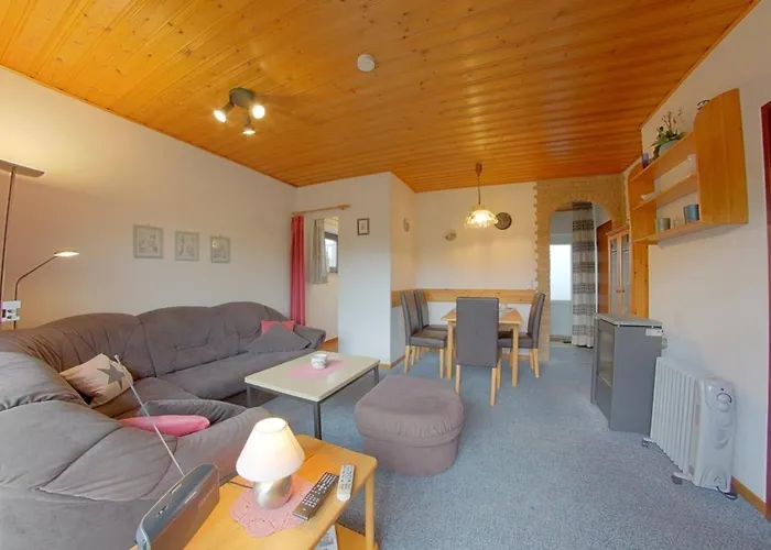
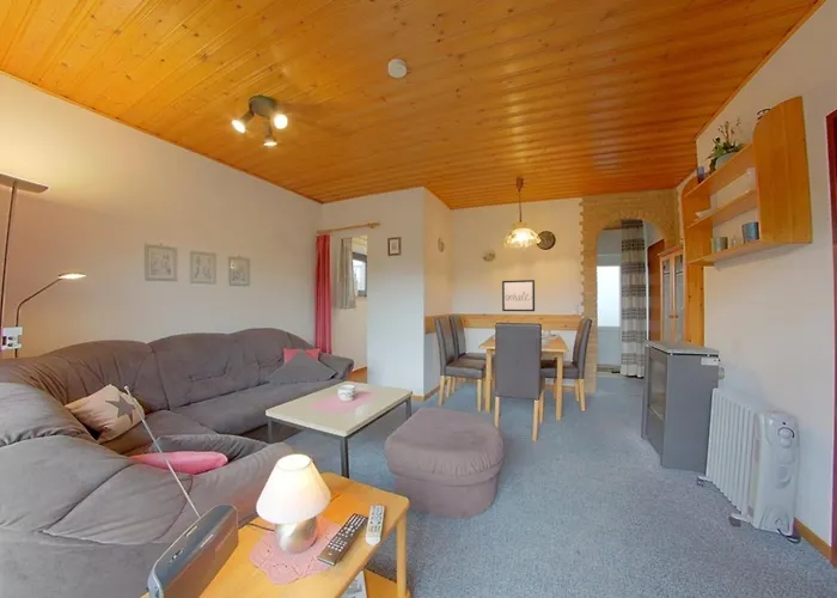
+ wall art [501,279,536,312]
